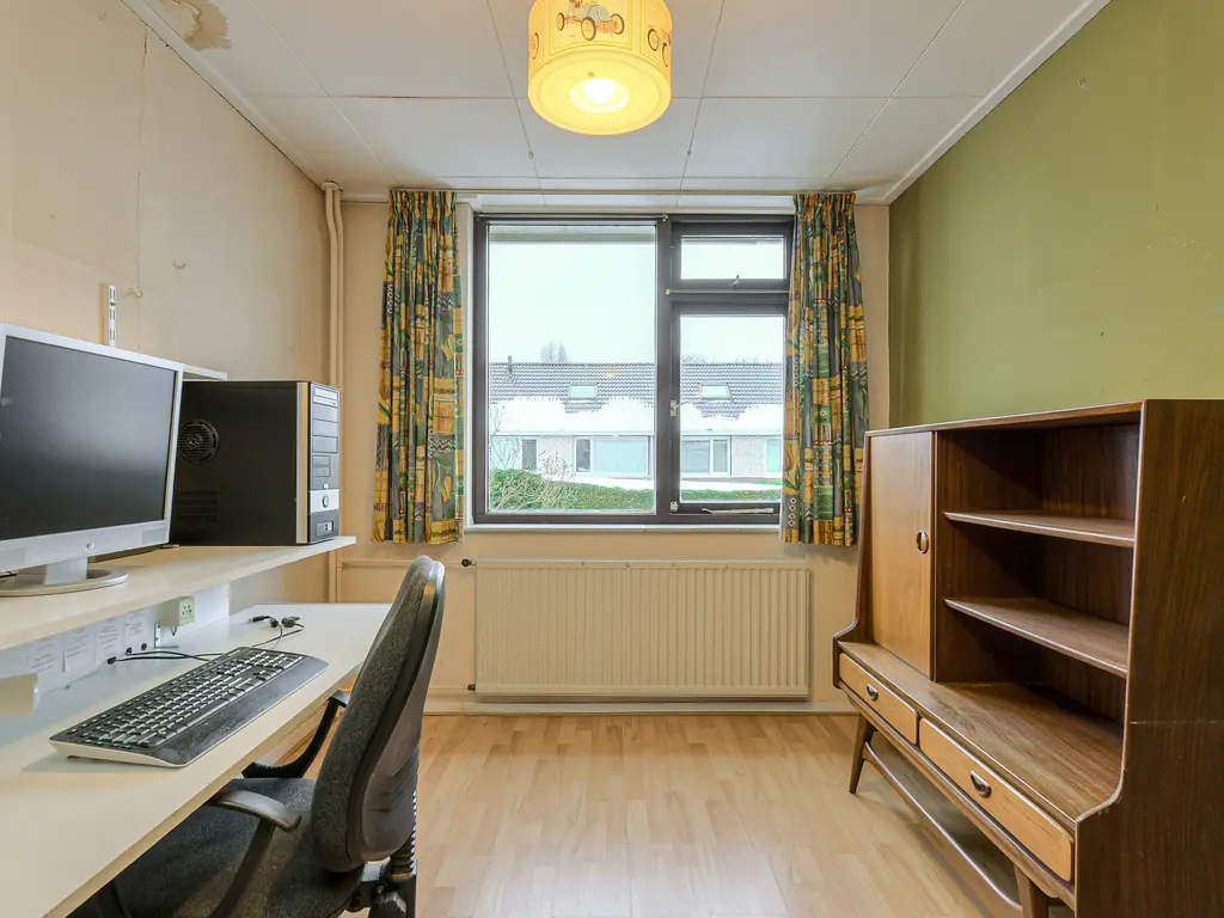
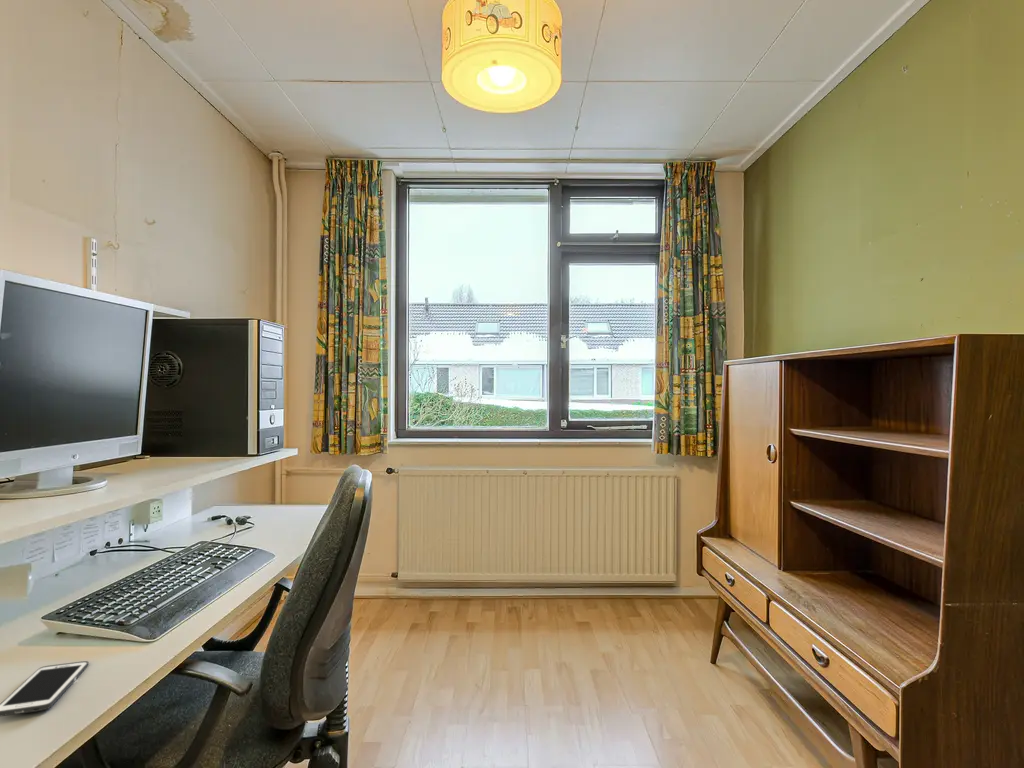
+ cell phone [0,660,89,718]
